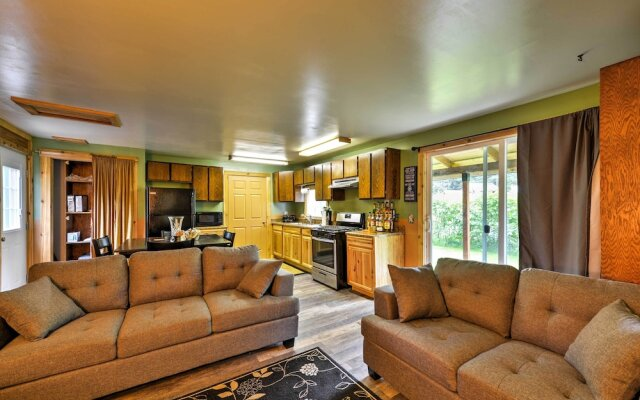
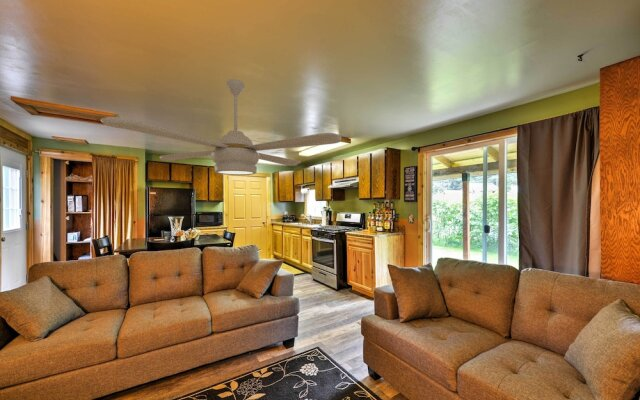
+ ceiling fan [99,78,342,176]
